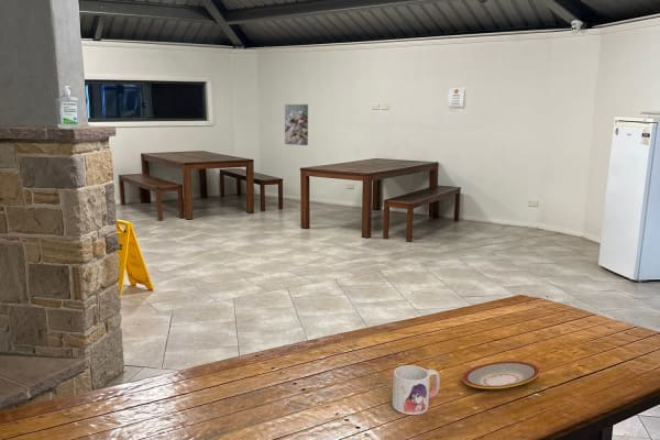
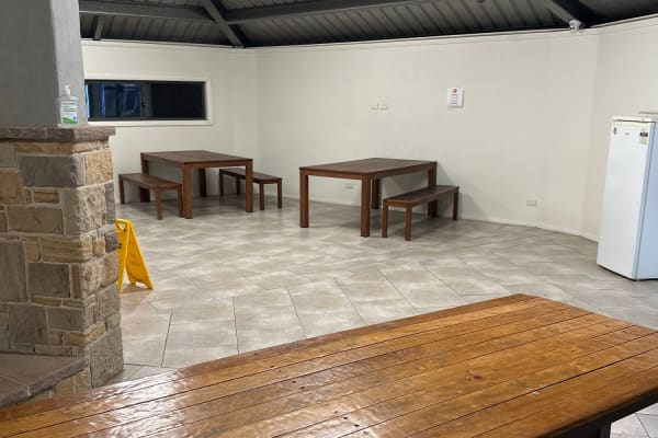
- wall art [284,103,309,146]
- plate [462,360,540,389]
- mug [392,364,441,416]
